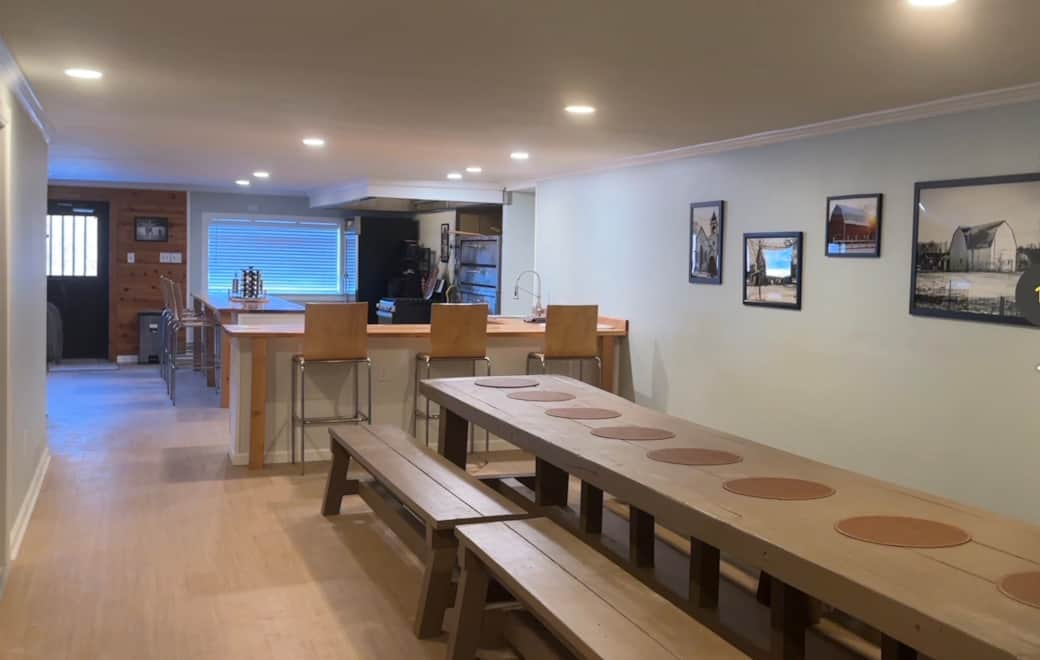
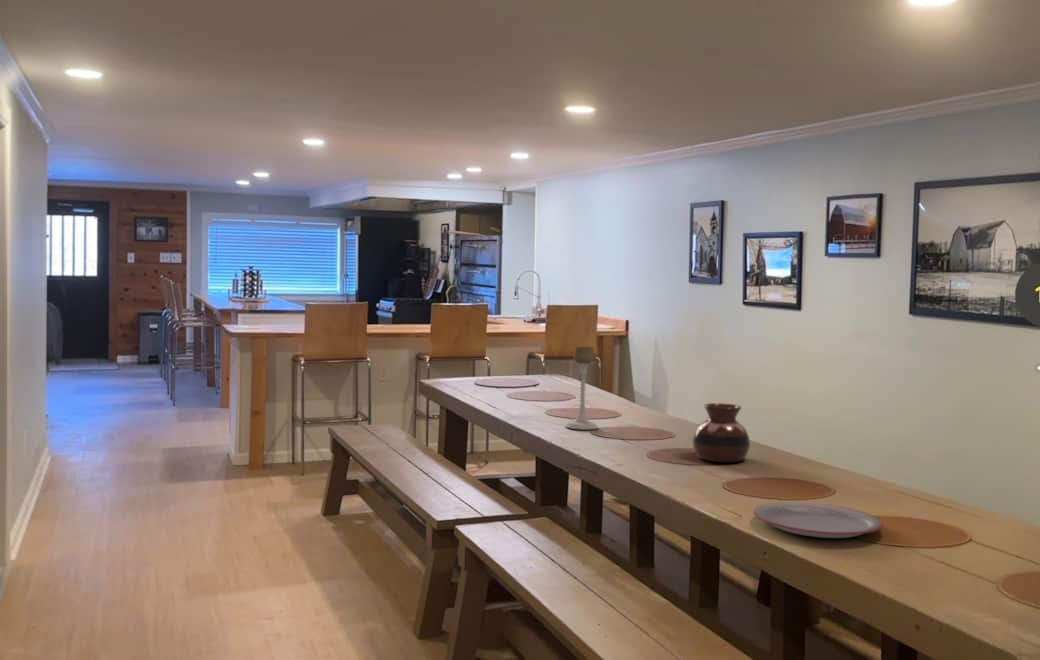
+ plate [752,501,884,539]
+ vase [692,402,751,463]
+ candle holder [564,346,599,431]
